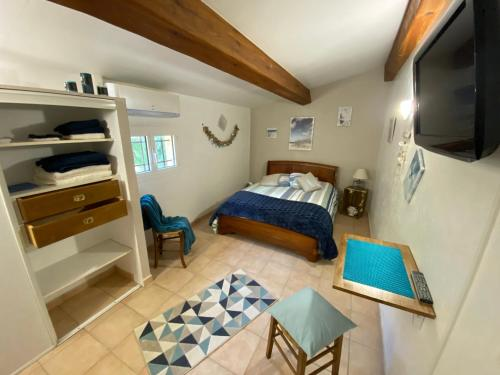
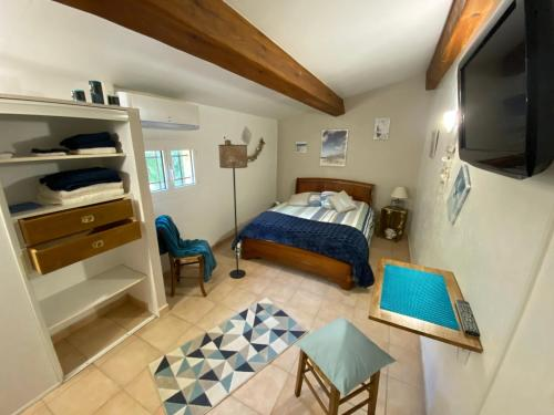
+ floor lamp [217,144,248,279]
